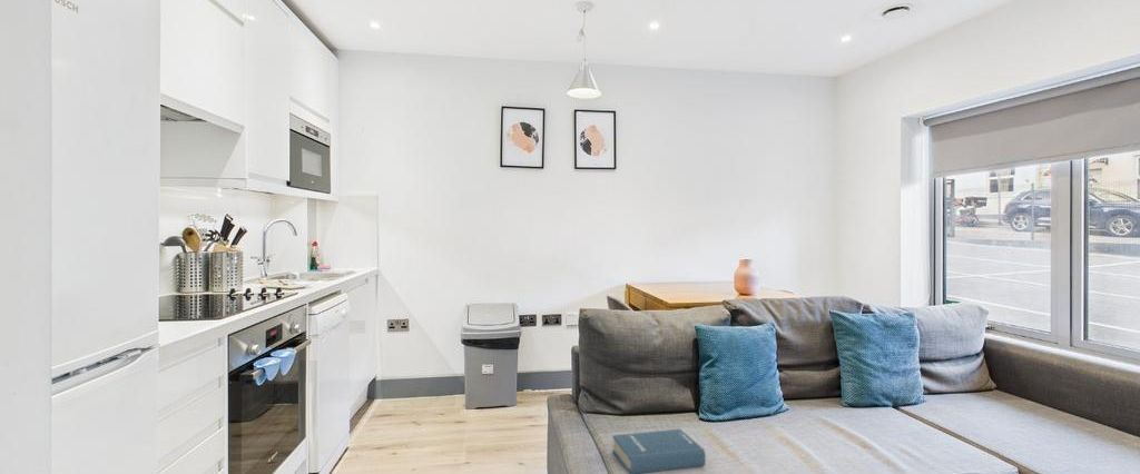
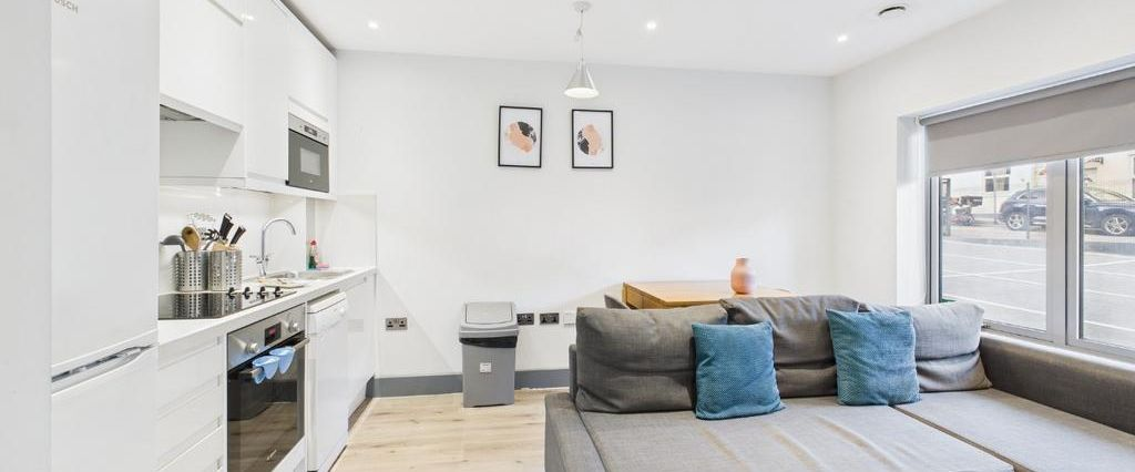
- hardback book [611,428,707,474]
